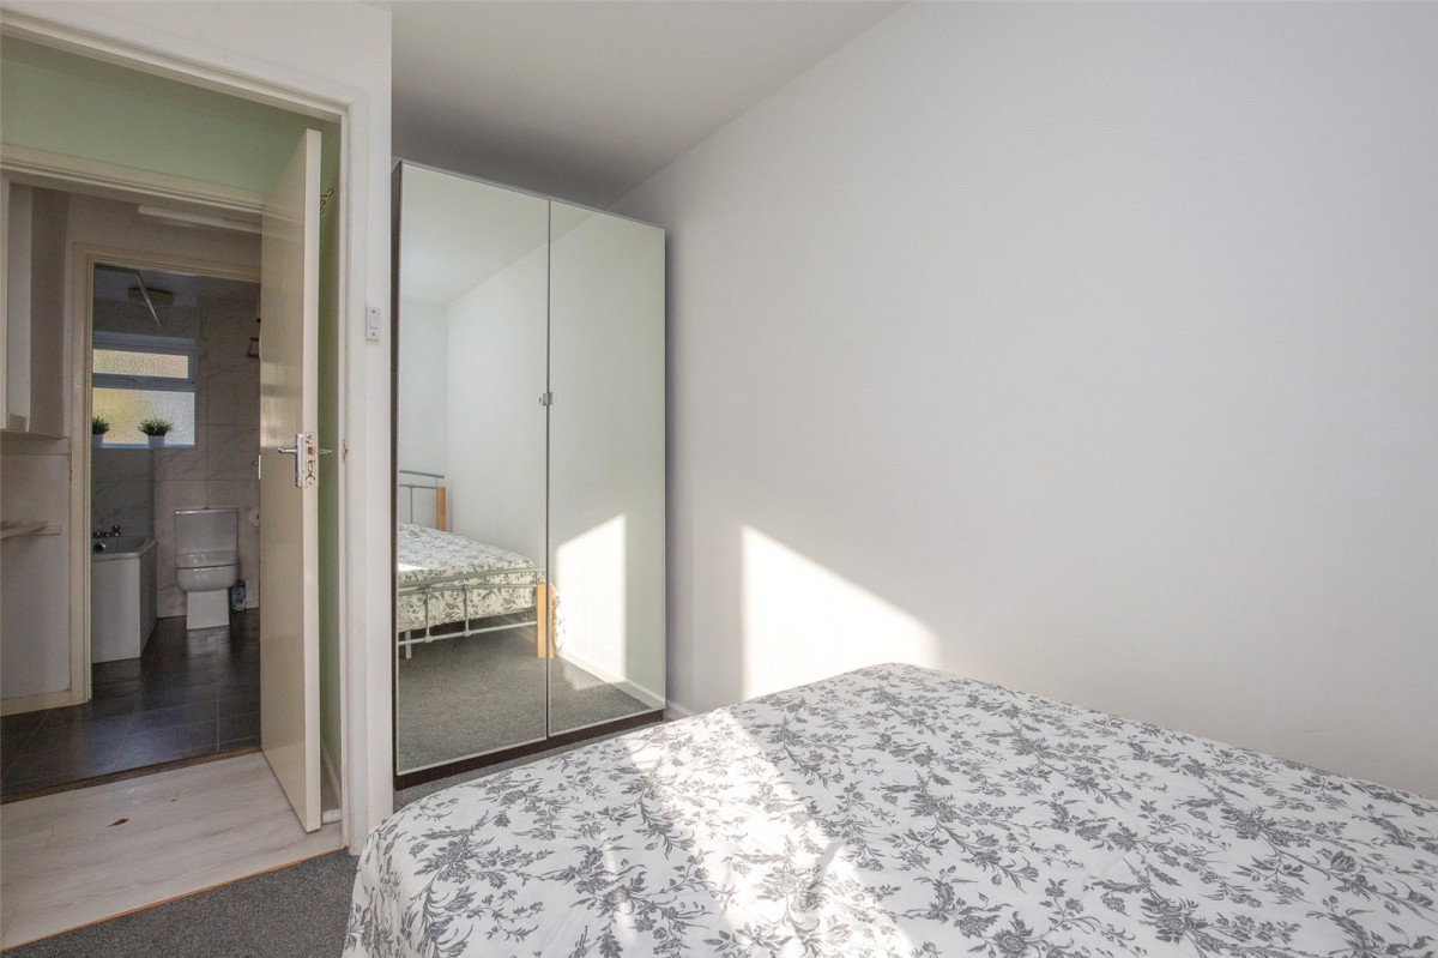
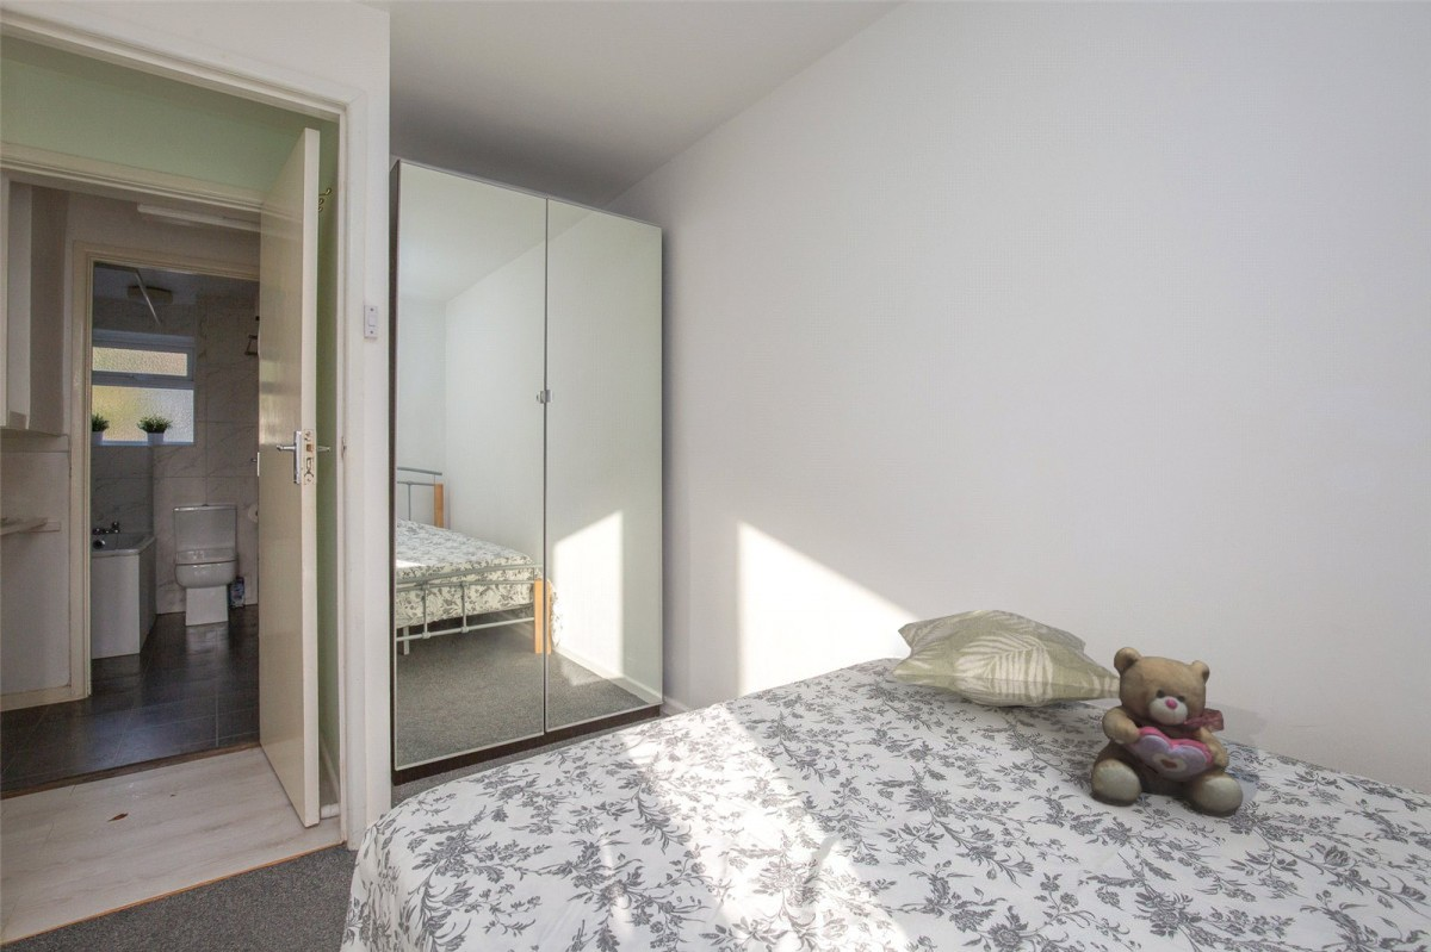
+ decorative pillow [890,609,1120,708]
+ teddy bear [1090,646,1244,819]
